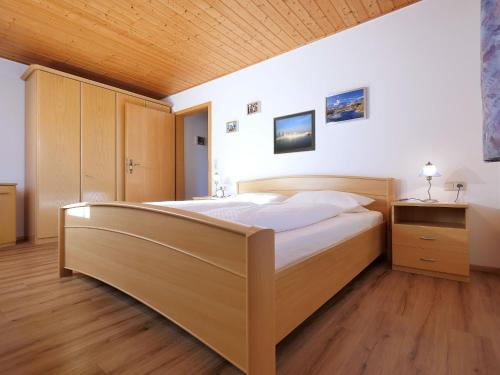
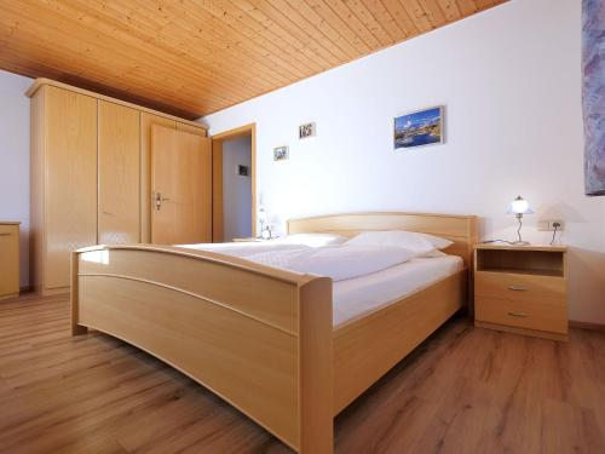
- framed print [272,109,316,155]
